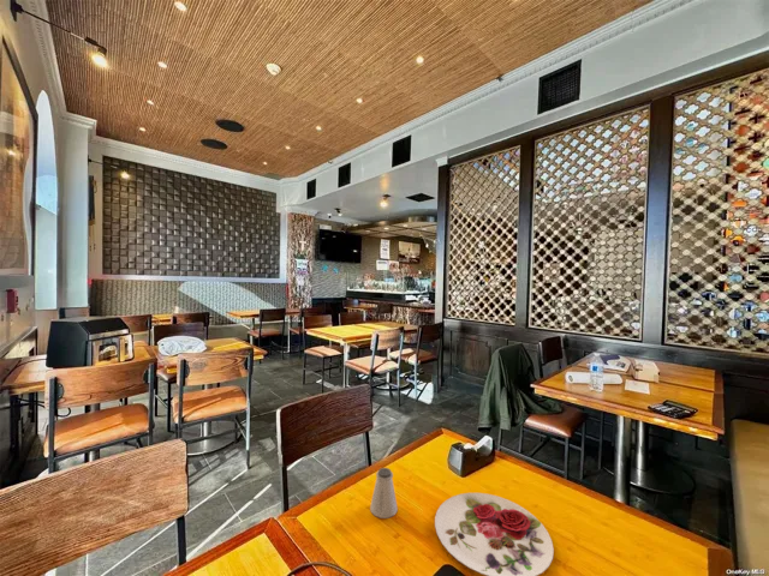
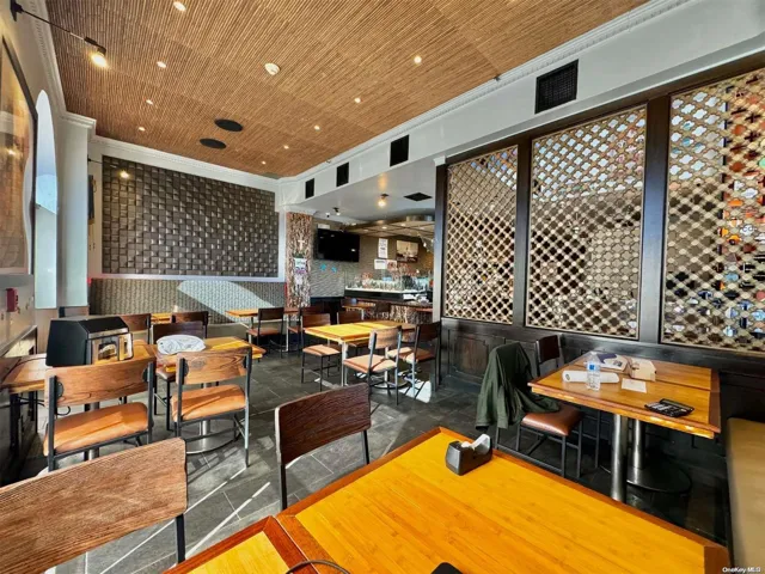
- plate [434,492,555,576]
- saltshaker [369,467,399,520]
